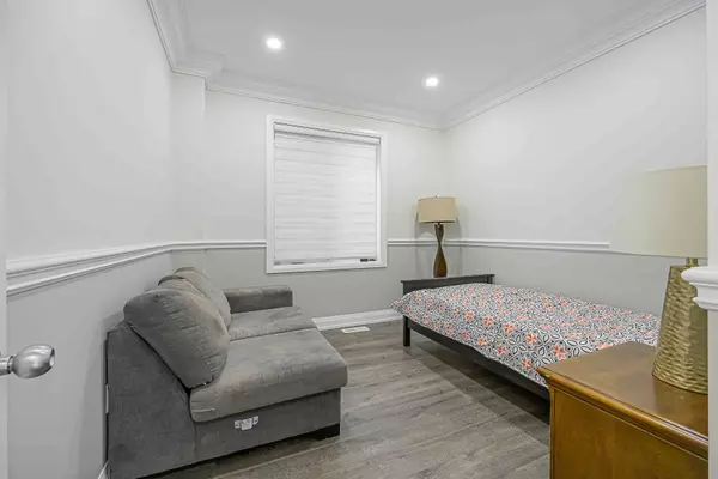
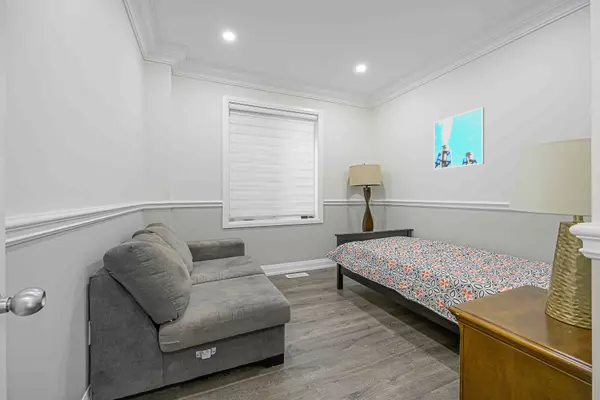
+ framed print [433,106,485,170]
